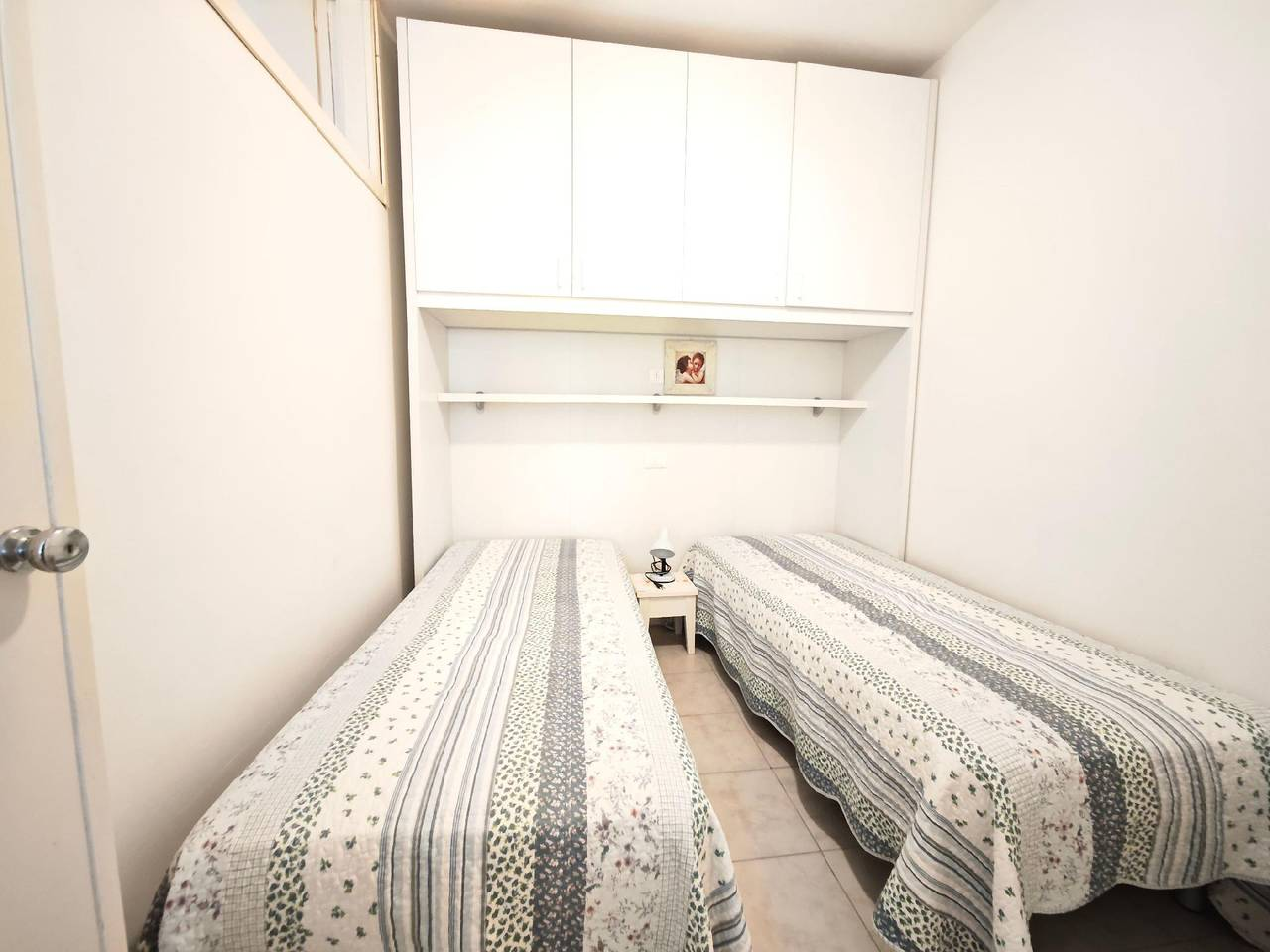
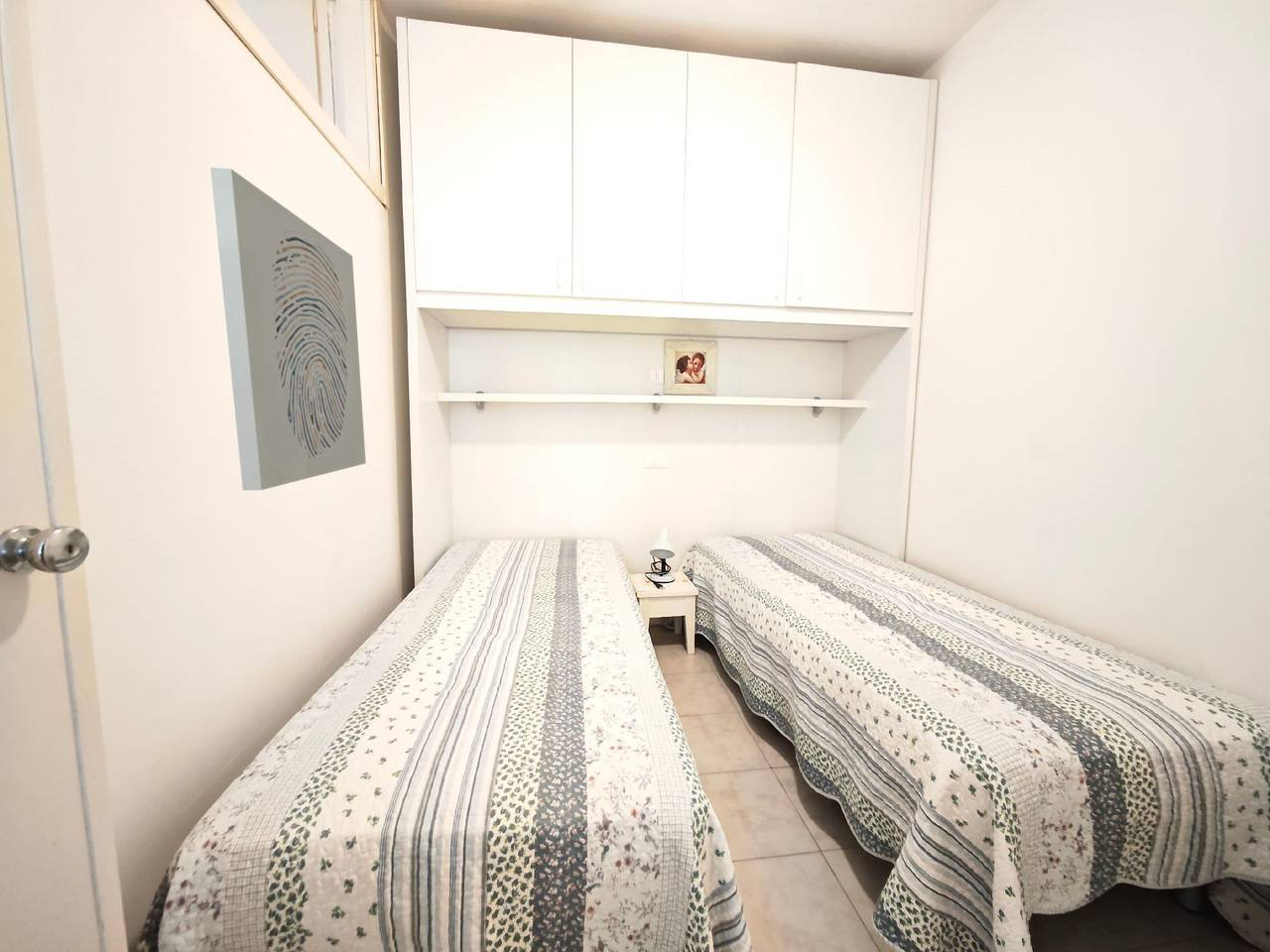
+ wall art [209,167,367,491]
